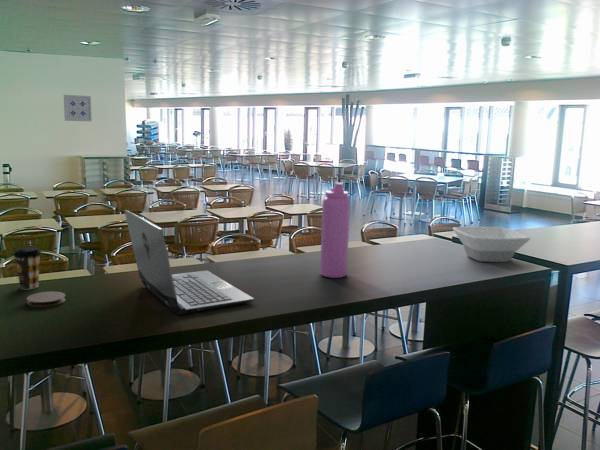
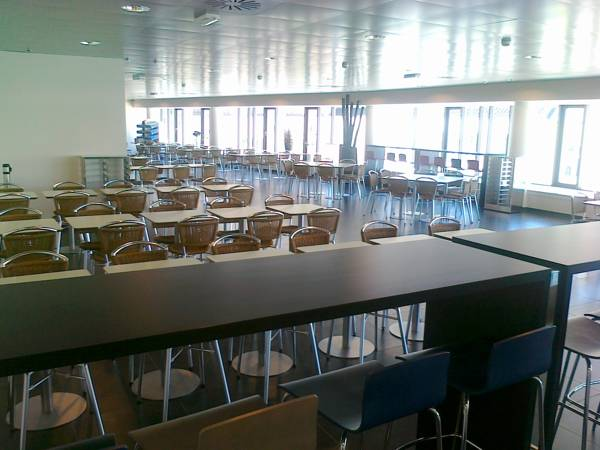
- water bottle [319,182,351,279]
- coffee cup [12,246,42,290]
- wall art [63,94,93,122]
- bowl [452,226,531,263]
- coaster [26,290,66,308]
- laptop [123,209,255,316]
